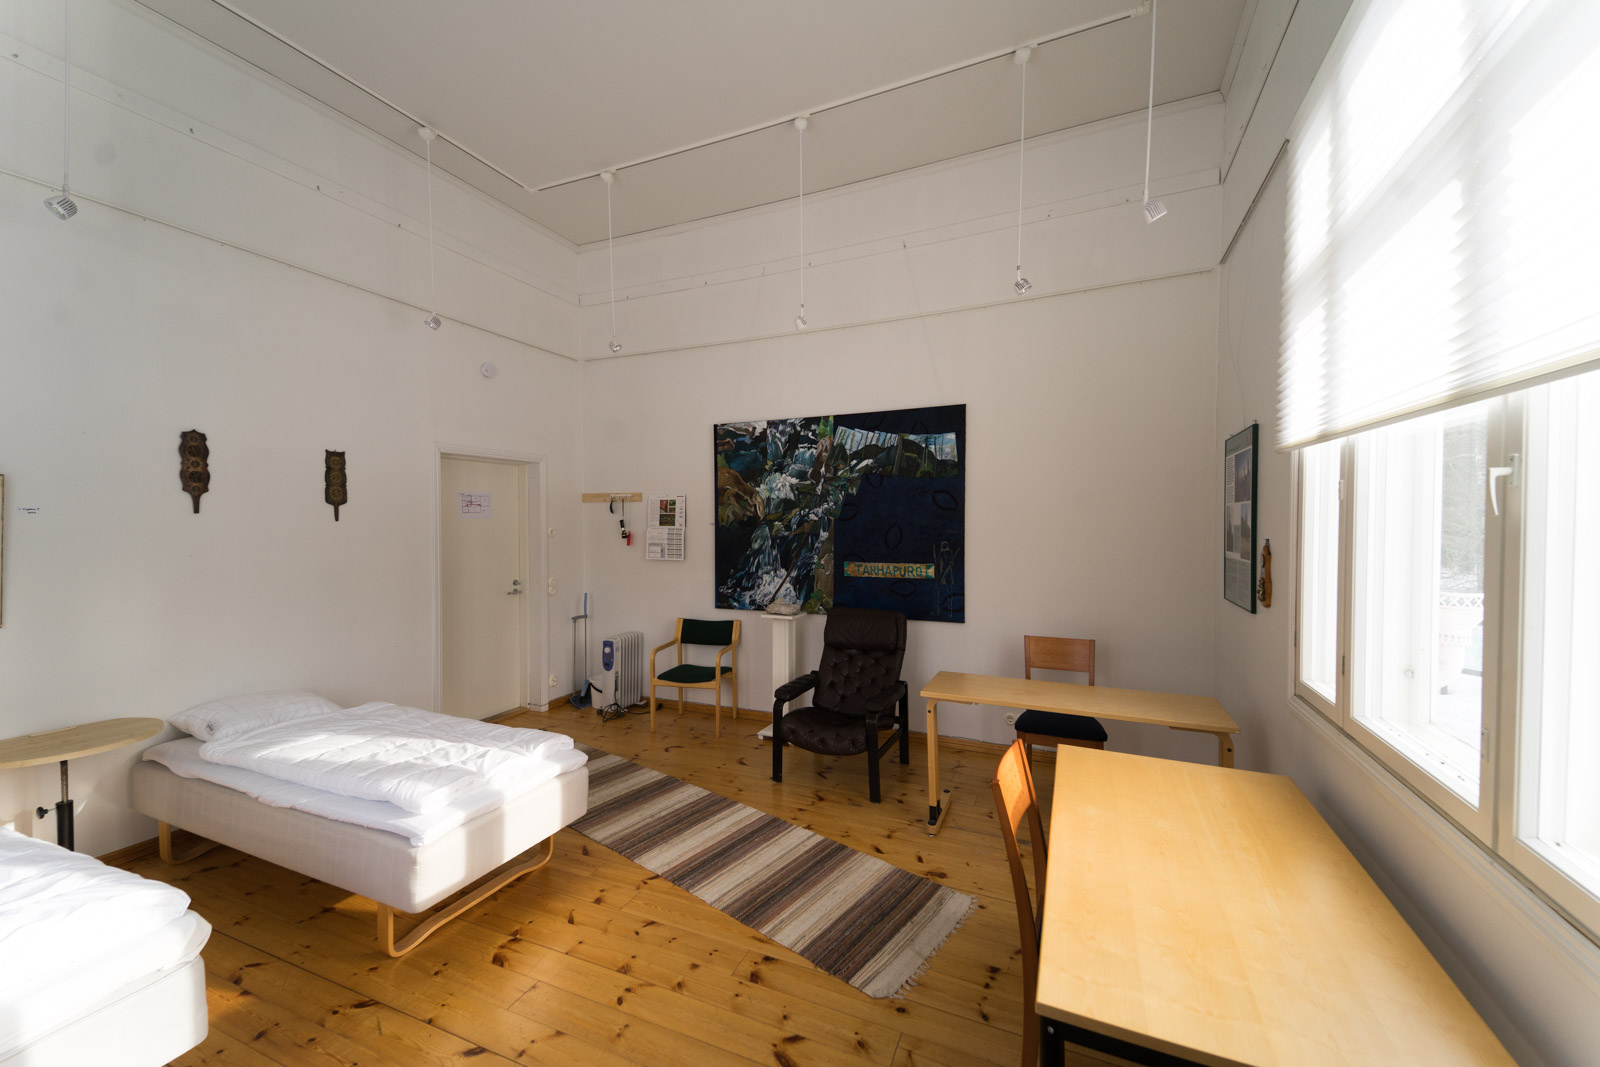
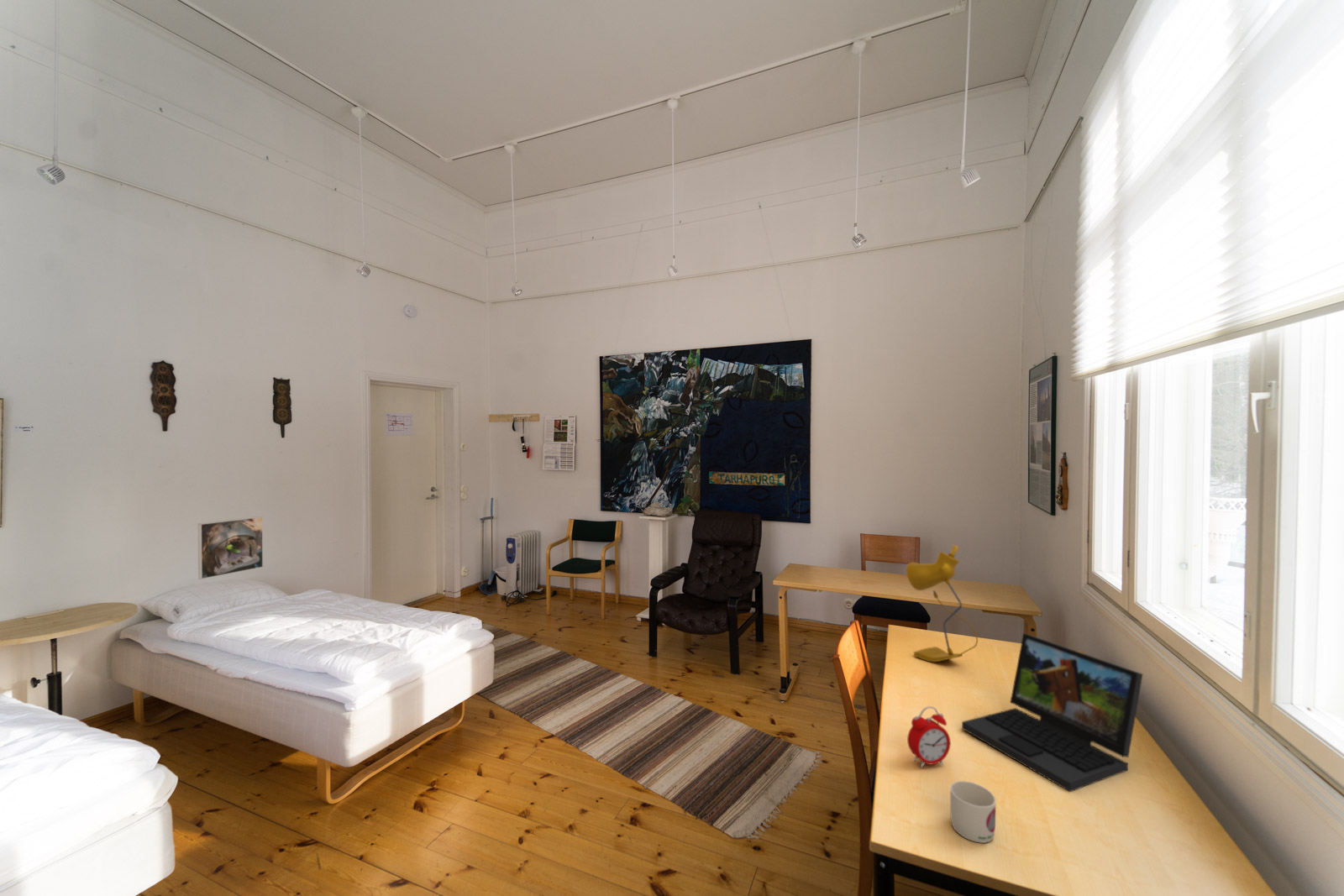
+ desk lamp [906,544,979,663]
+ mug [949,780,996,844]
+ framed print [197,516,264,580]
+ alarm clock [906,705,952,769]
+ laptop [961,632,1143,793]
